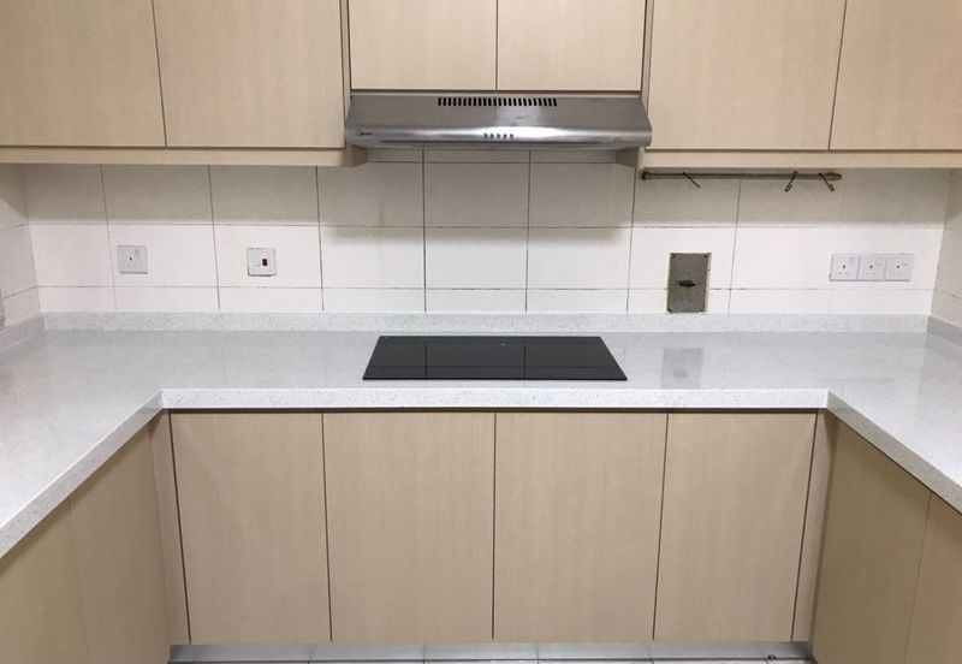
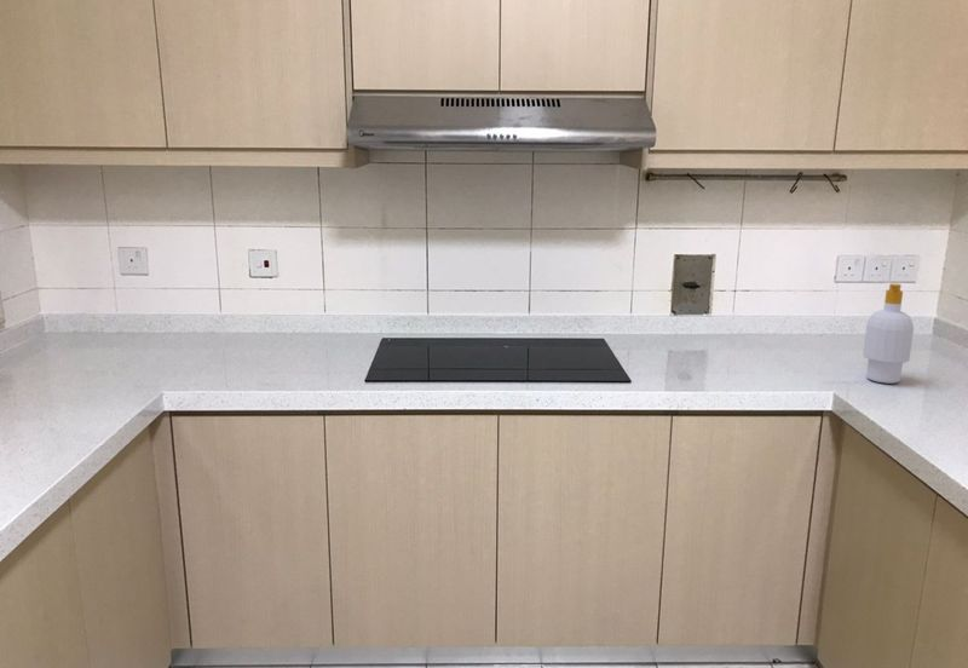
+ soap bottle [862,282,915,385]
